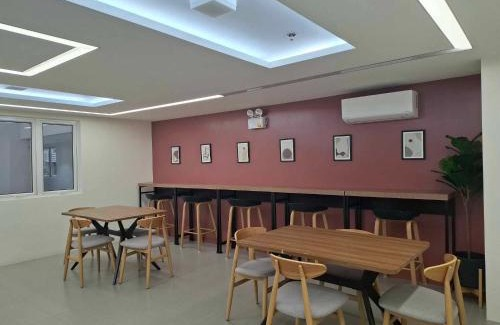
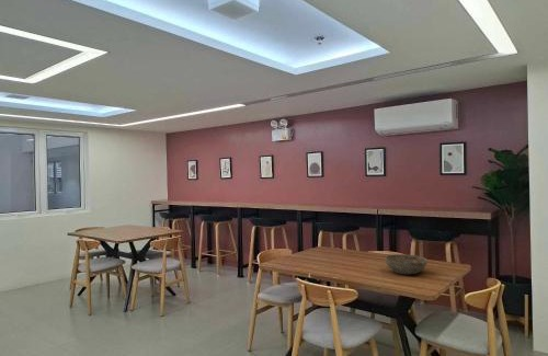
+ bowl [384,253,429,276]
